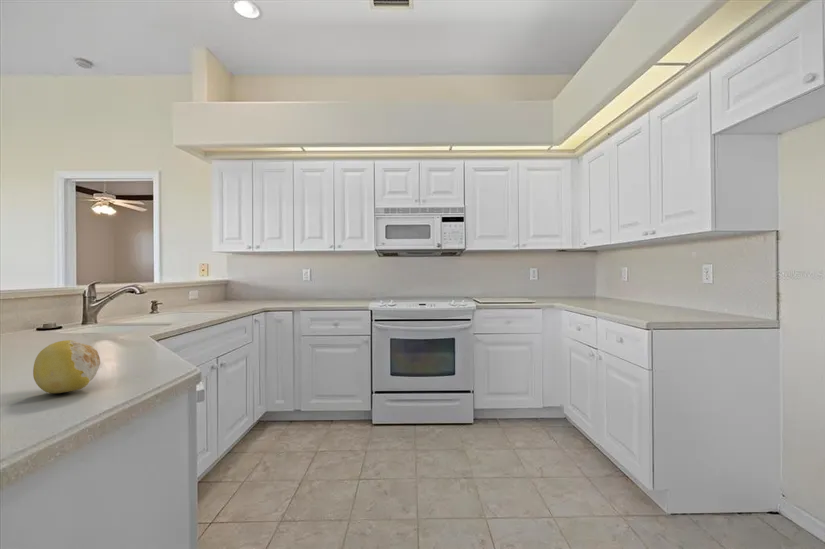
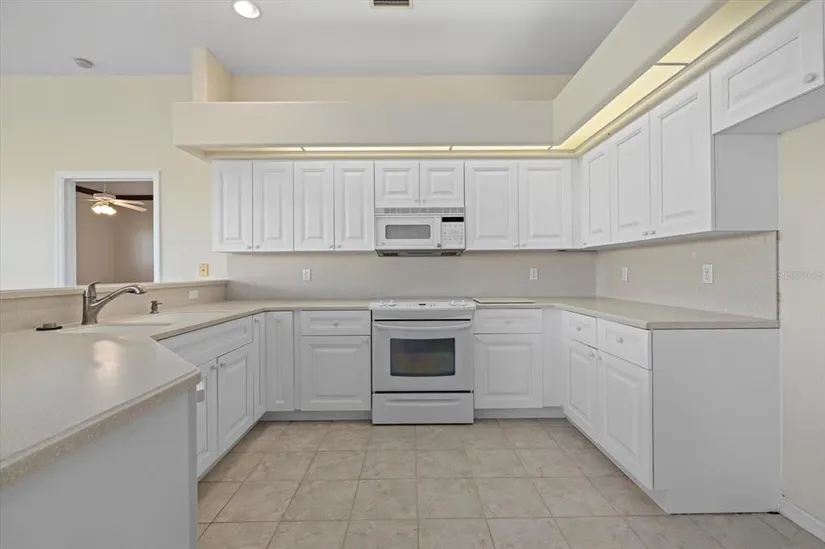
- fruit [32,339,101,394]
